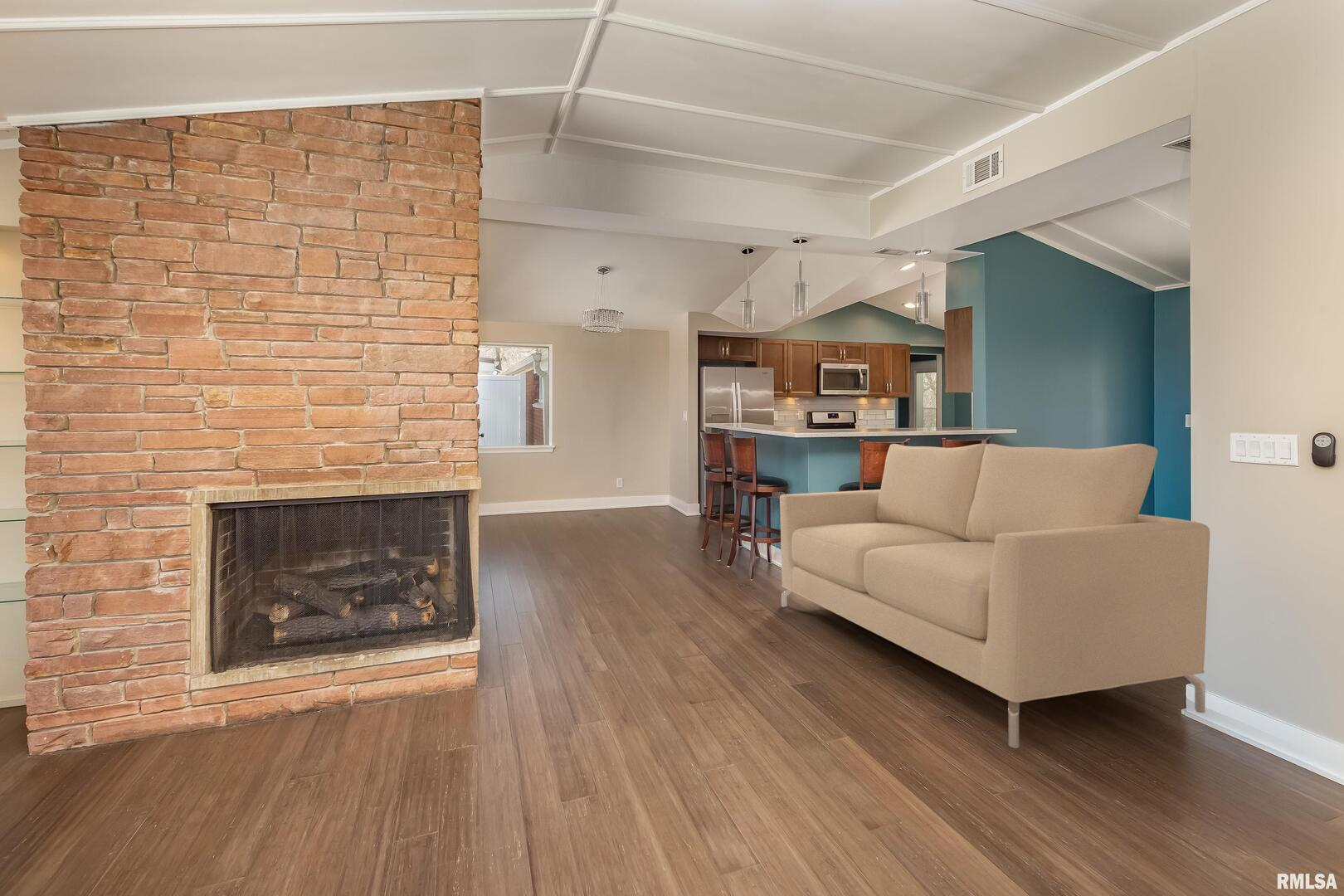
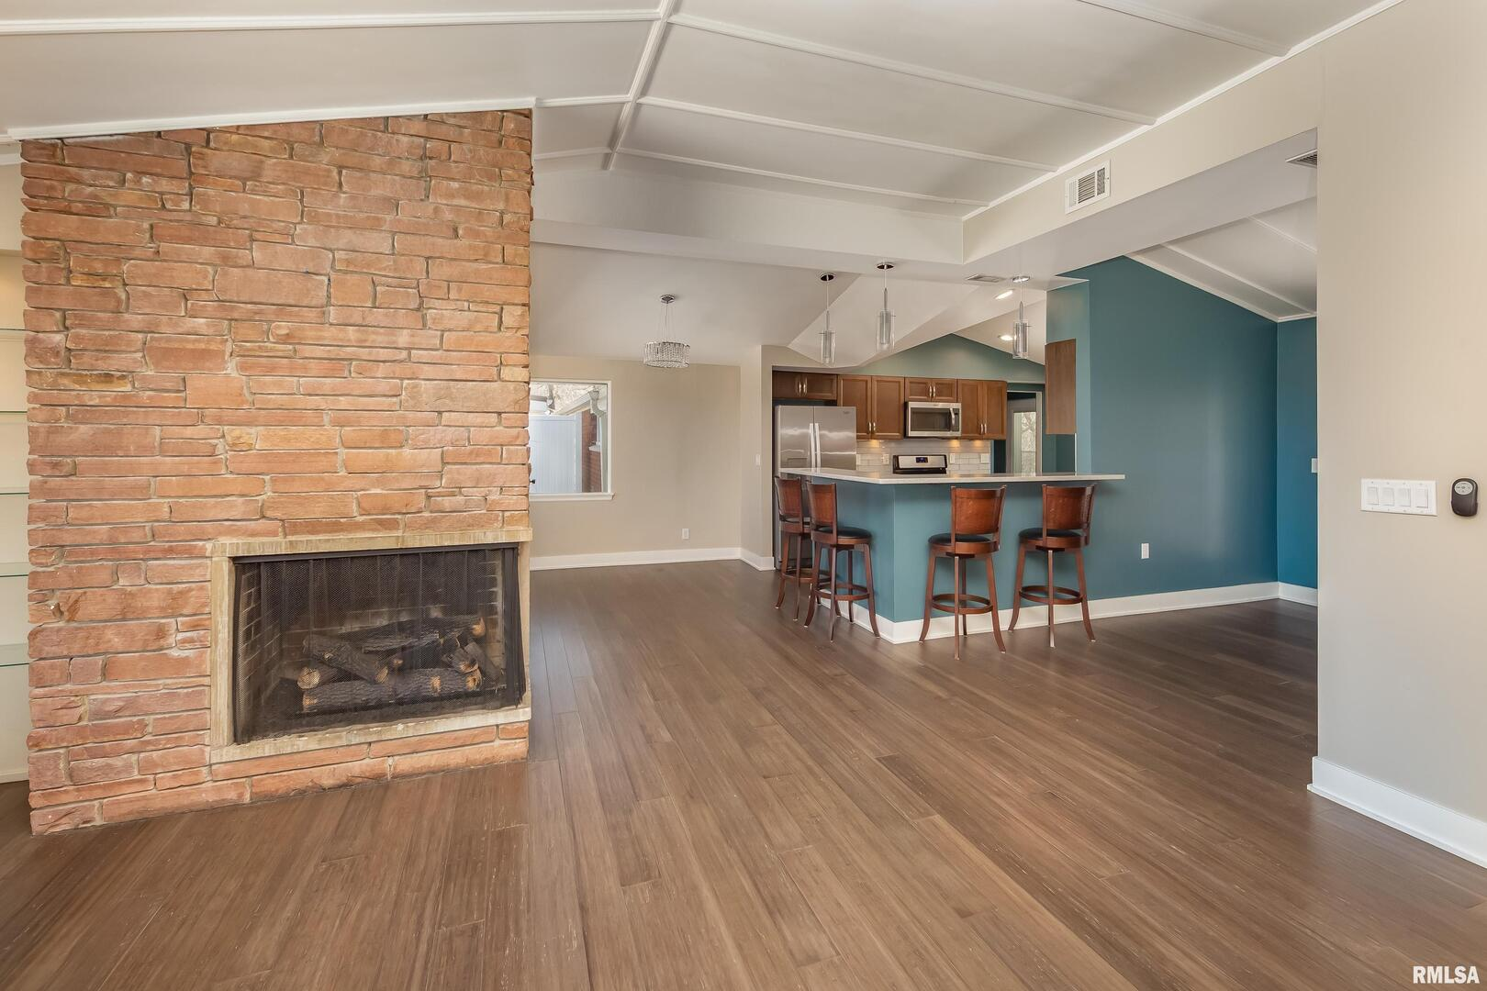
- sofa [779,443,1210,749]
